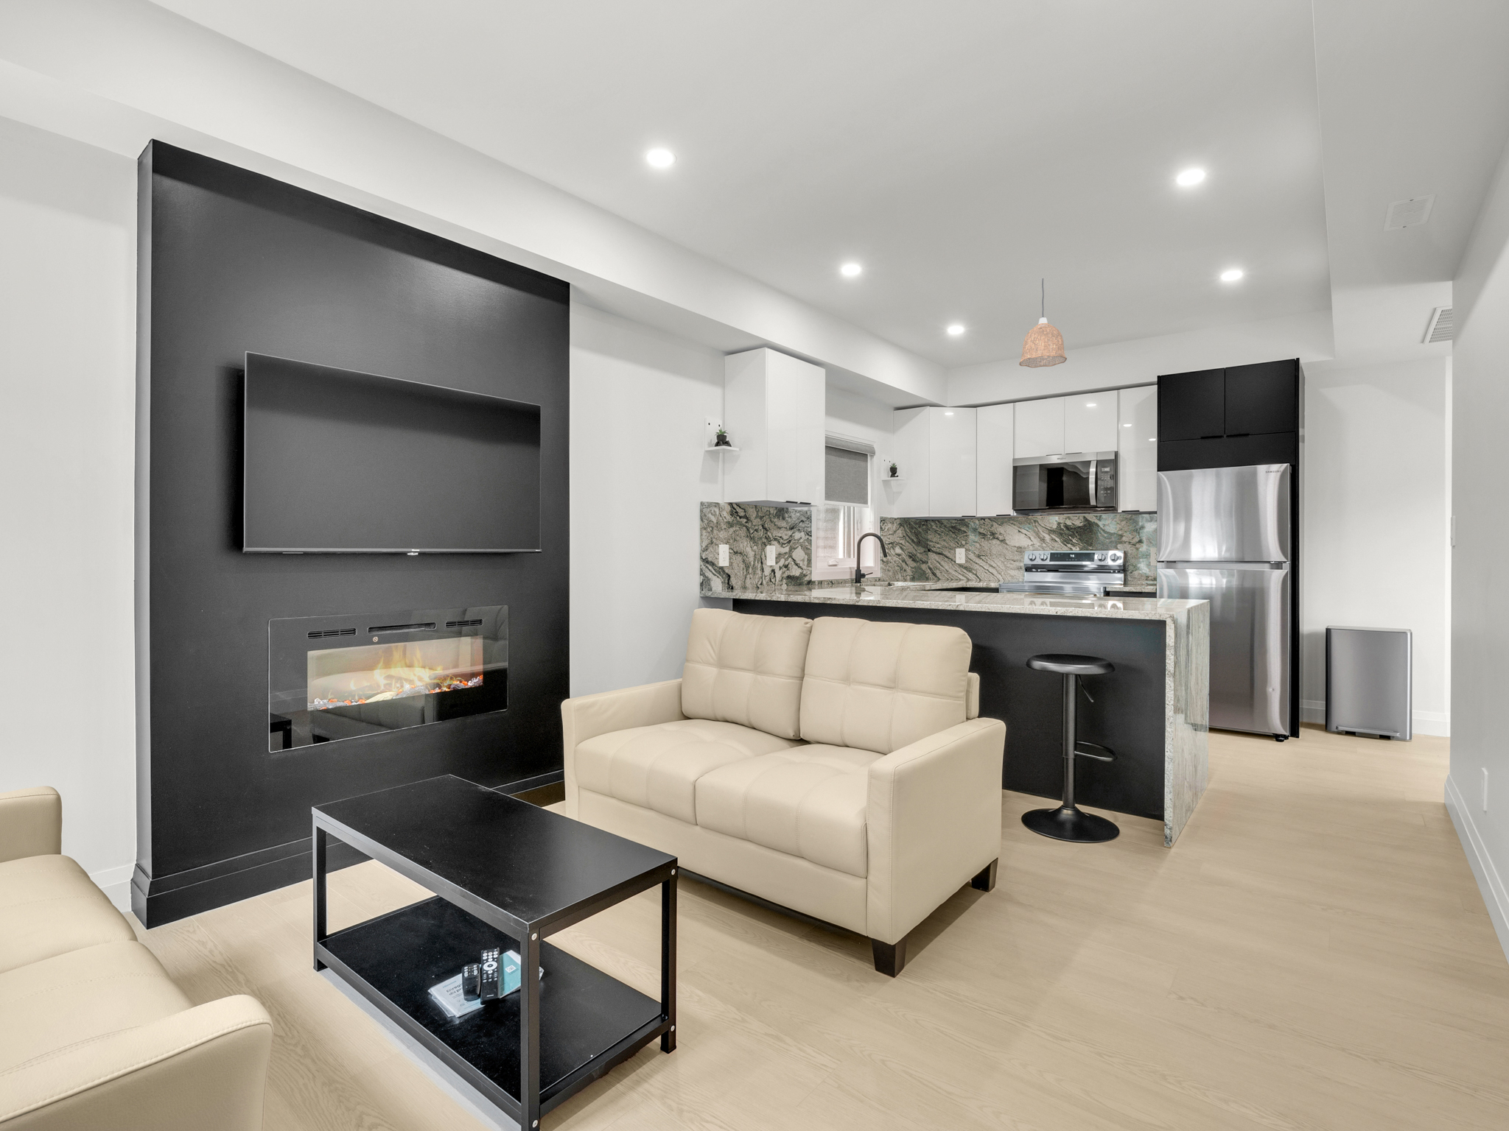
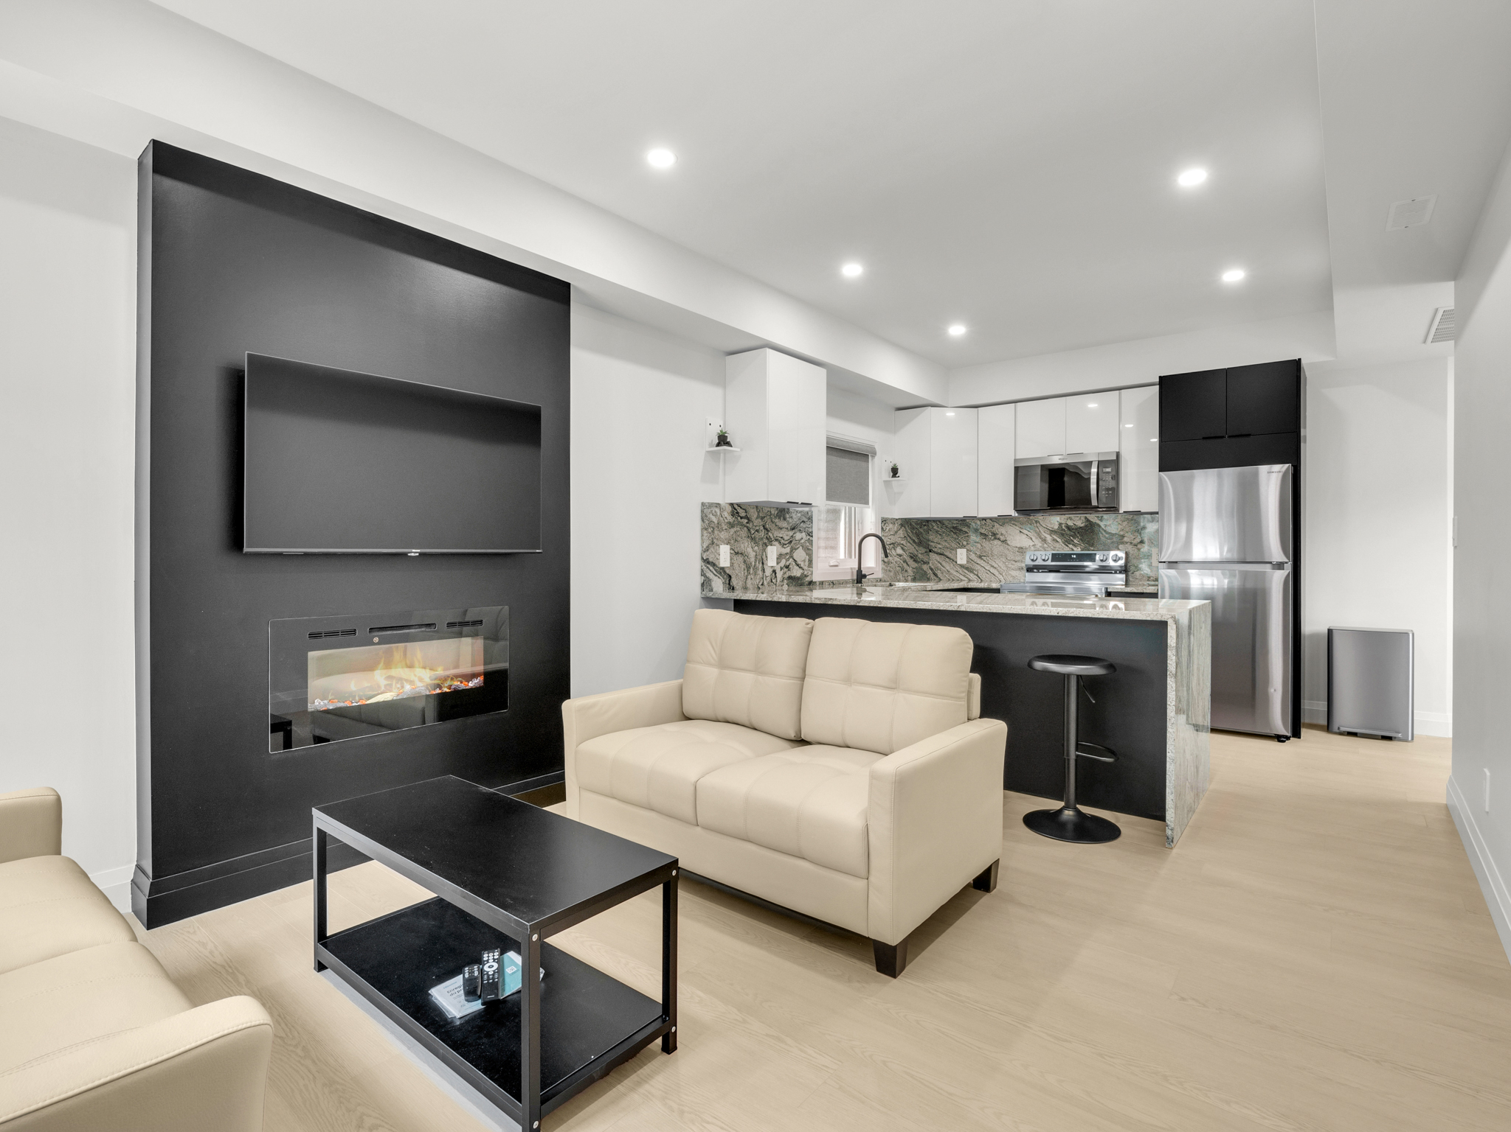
- pendant lamp [1018,278,1068,368]
